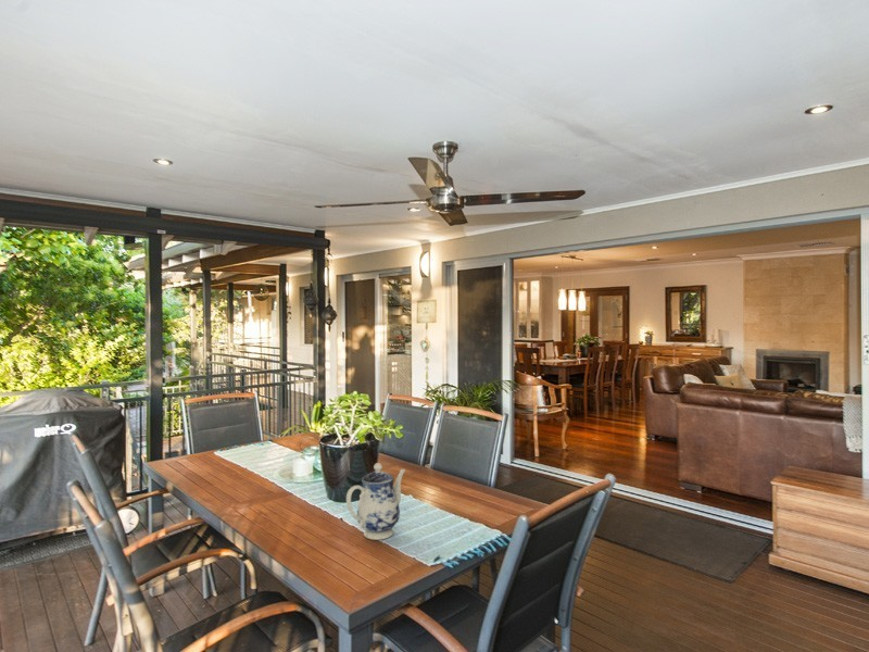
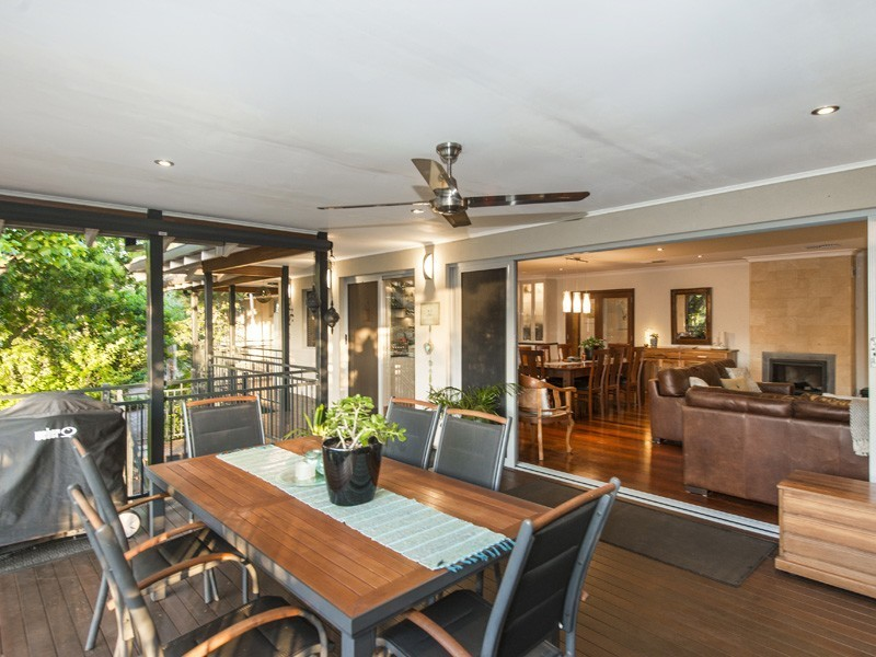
- teapot [345,462,407,541]
